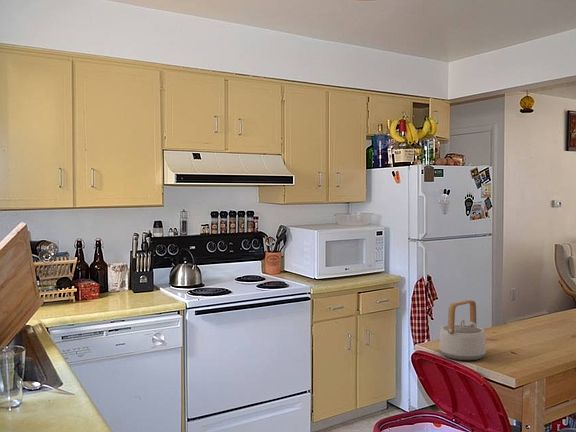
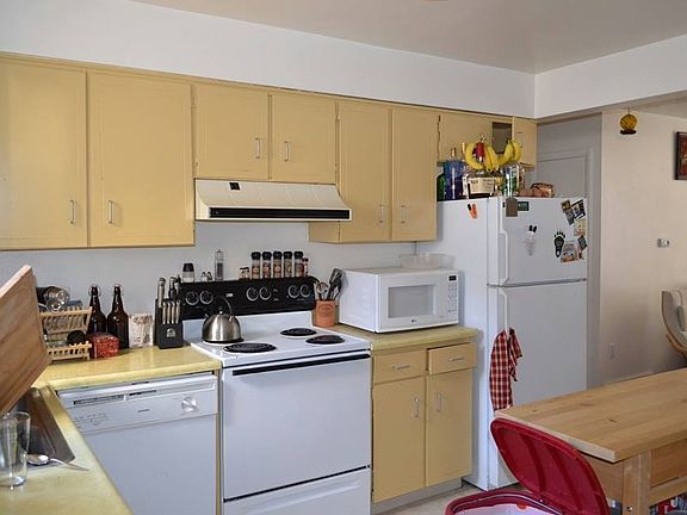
- teapot [438,299,487,361]
